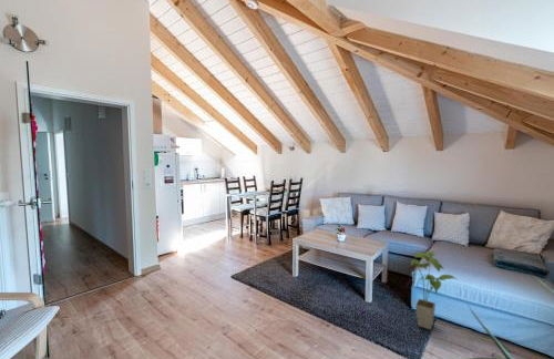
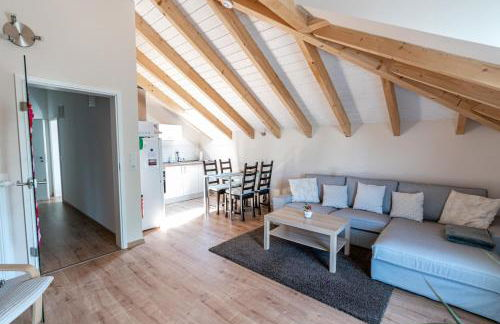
- house plant [409,250,460,330]
